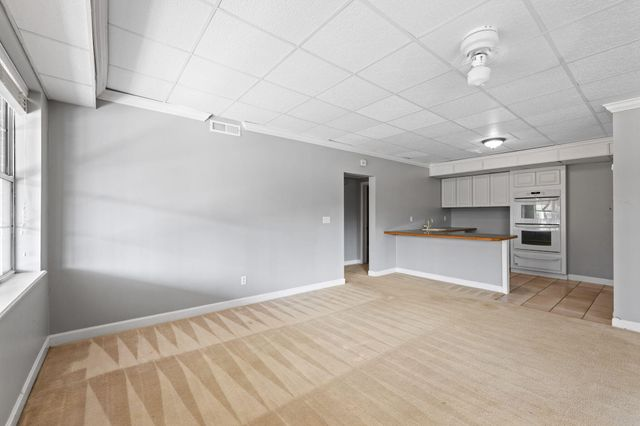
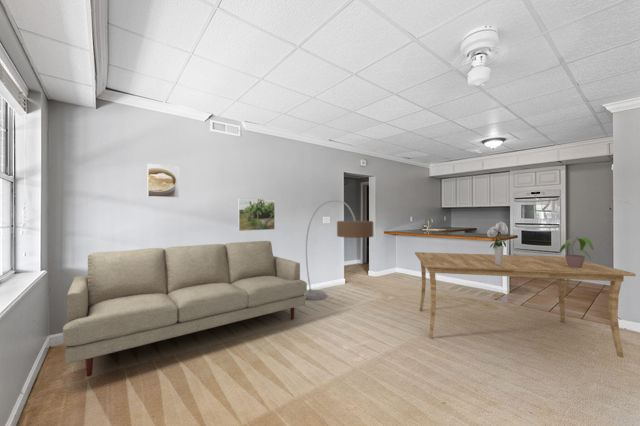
+ sofa [62,240,308,378]
+ potted plant [559,236,595,268]
+ bouquet [486,221,509,265]
+ dining table [414,251,637,358]
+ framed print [237,197,276,232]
+ floor lamp [304,199,374,301]
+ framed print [147,163,180,199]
